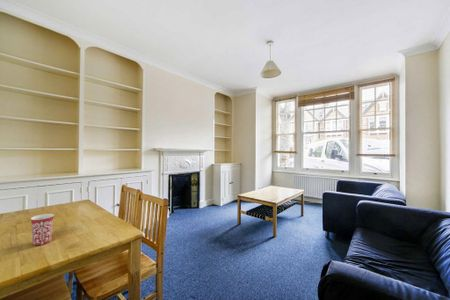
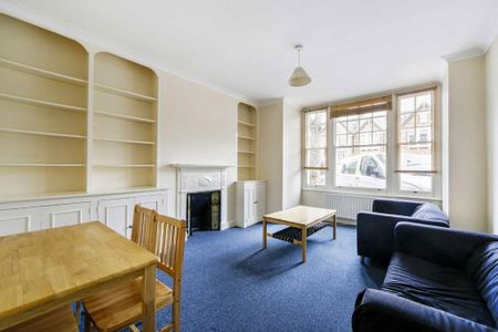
- mug [30,213,55,246]
